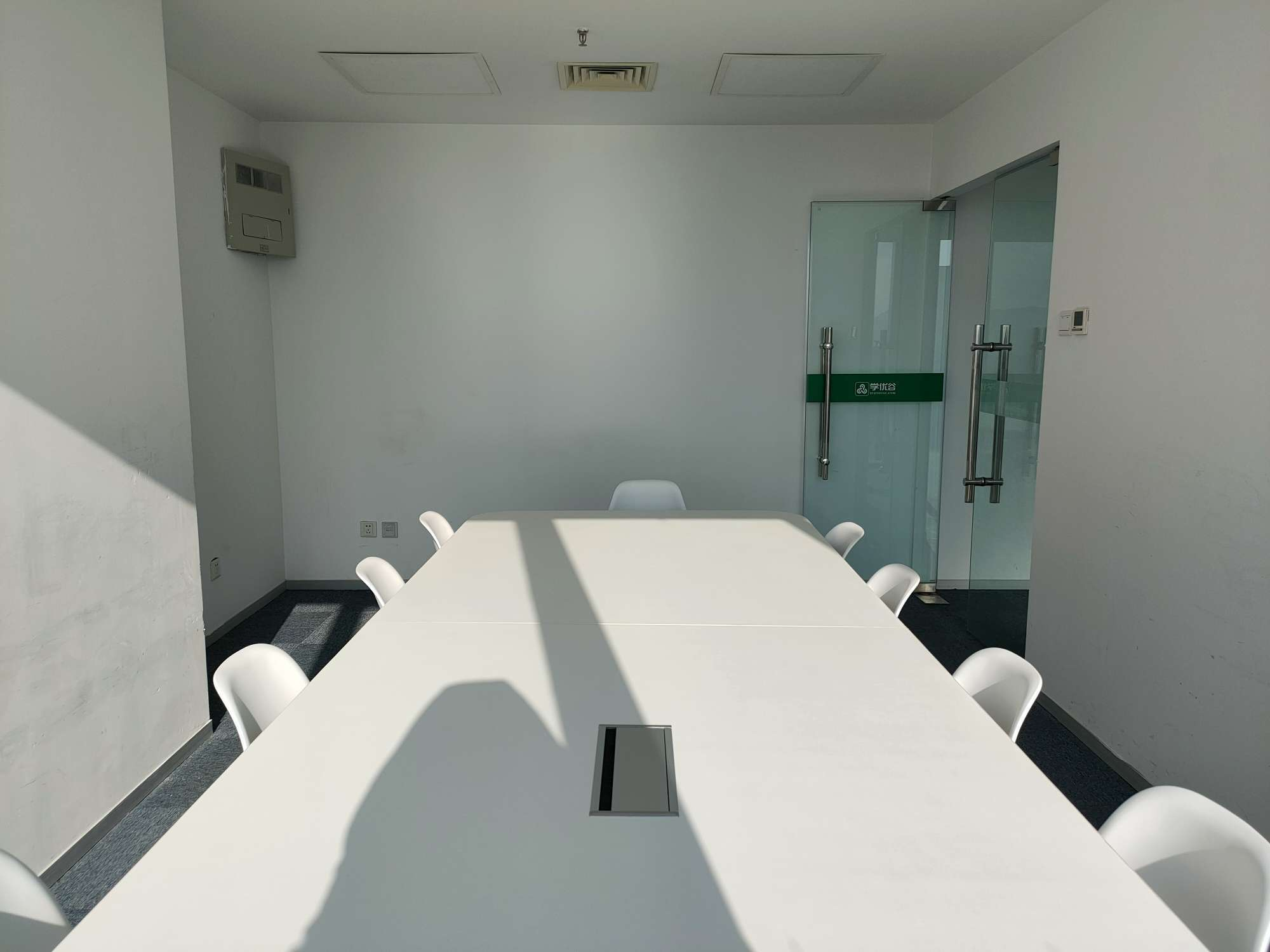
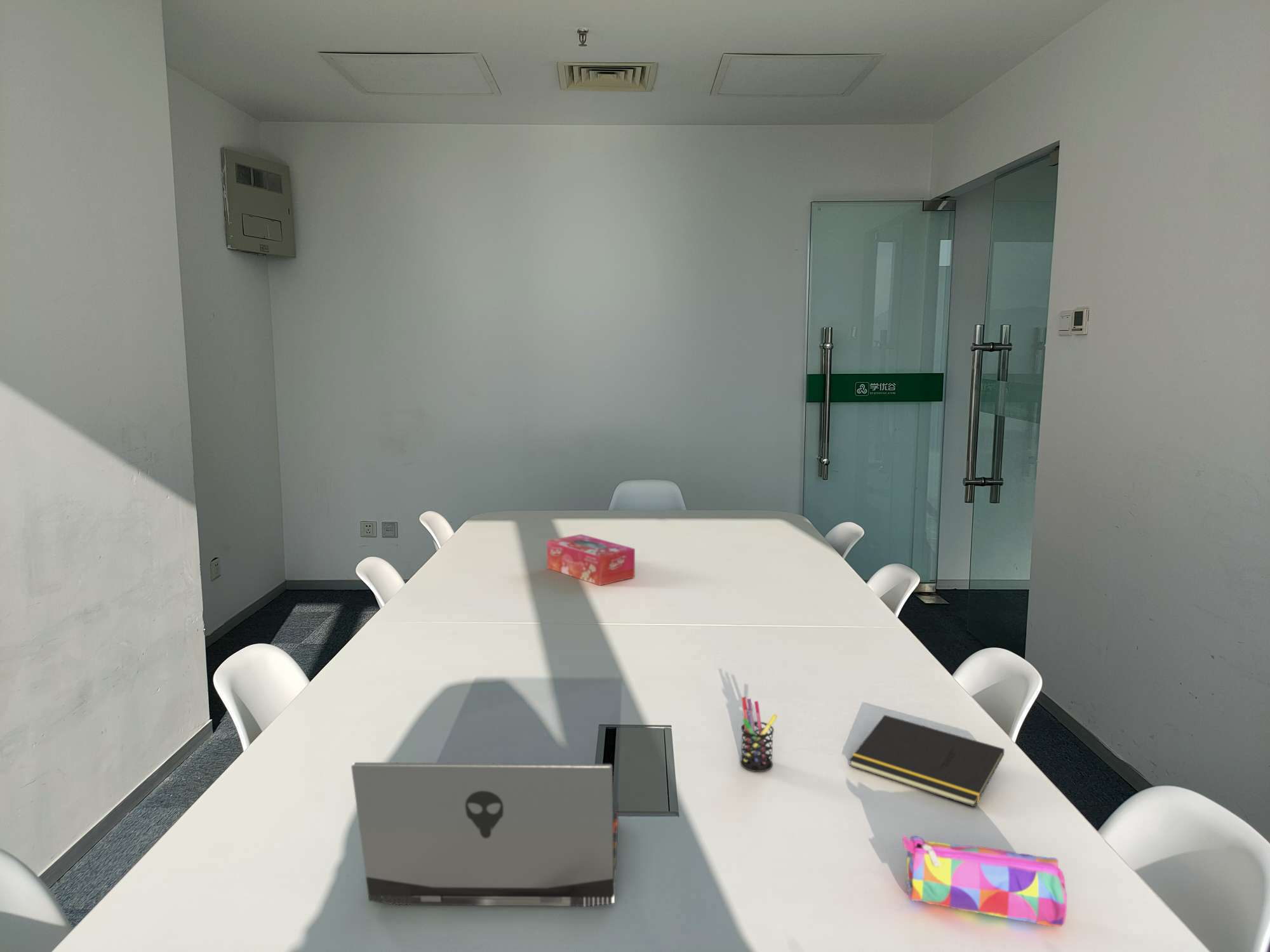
+ pen holder [740,696,778,772]
+ notepad [848,714,1005,808]
+ pencil case [902,835,1067,927]
+ tissue box [547,534,636,586]
+ laptop computer [351,762,618,908]
